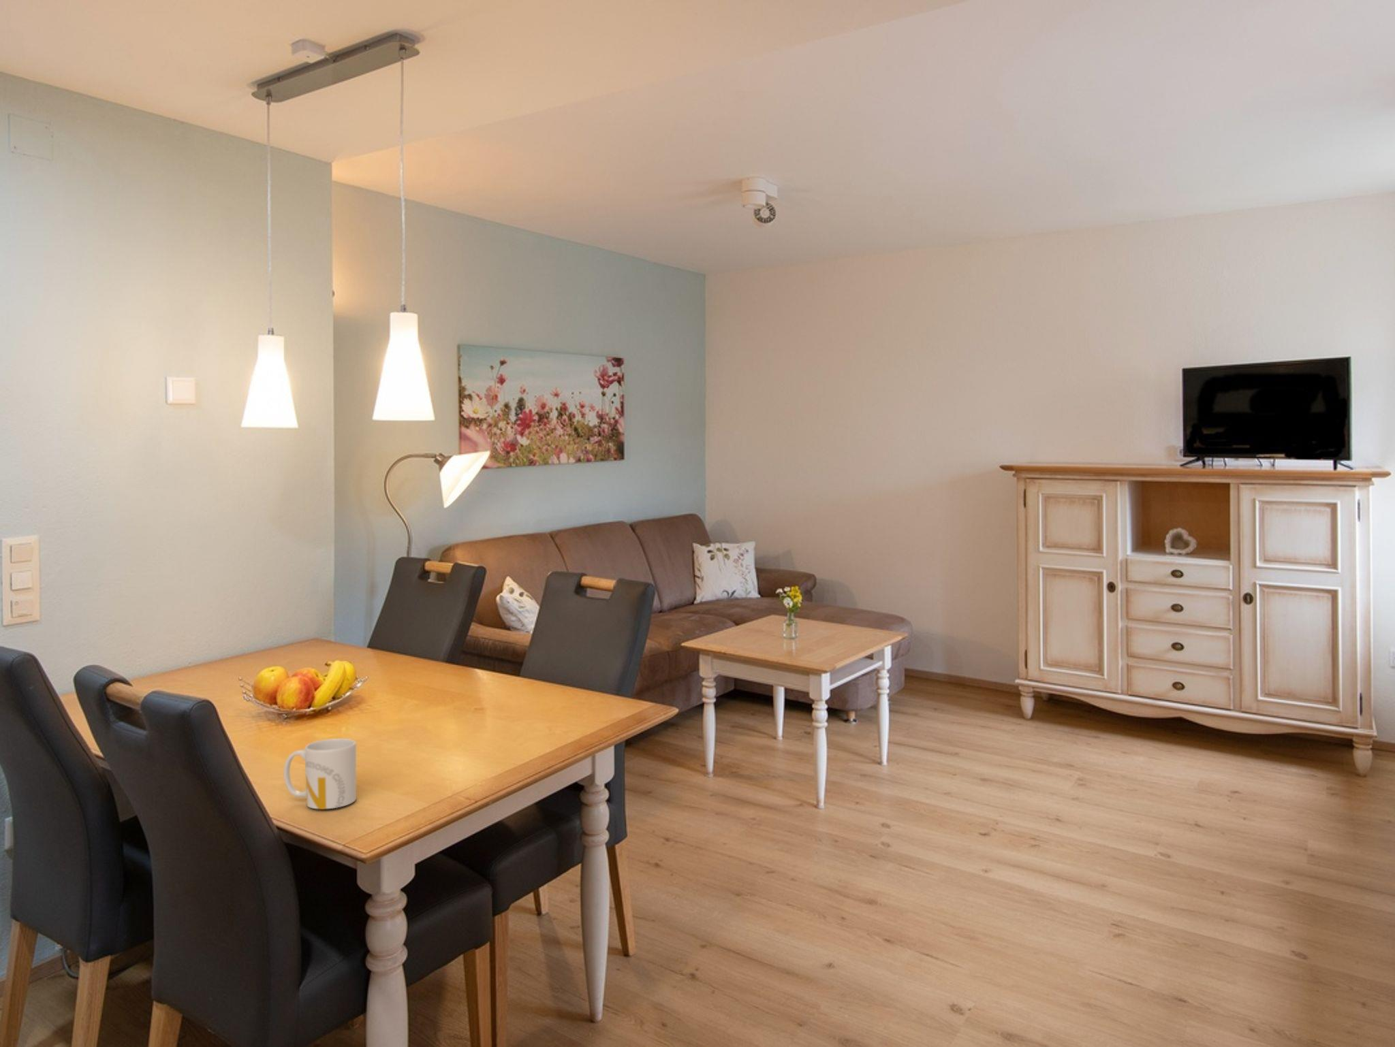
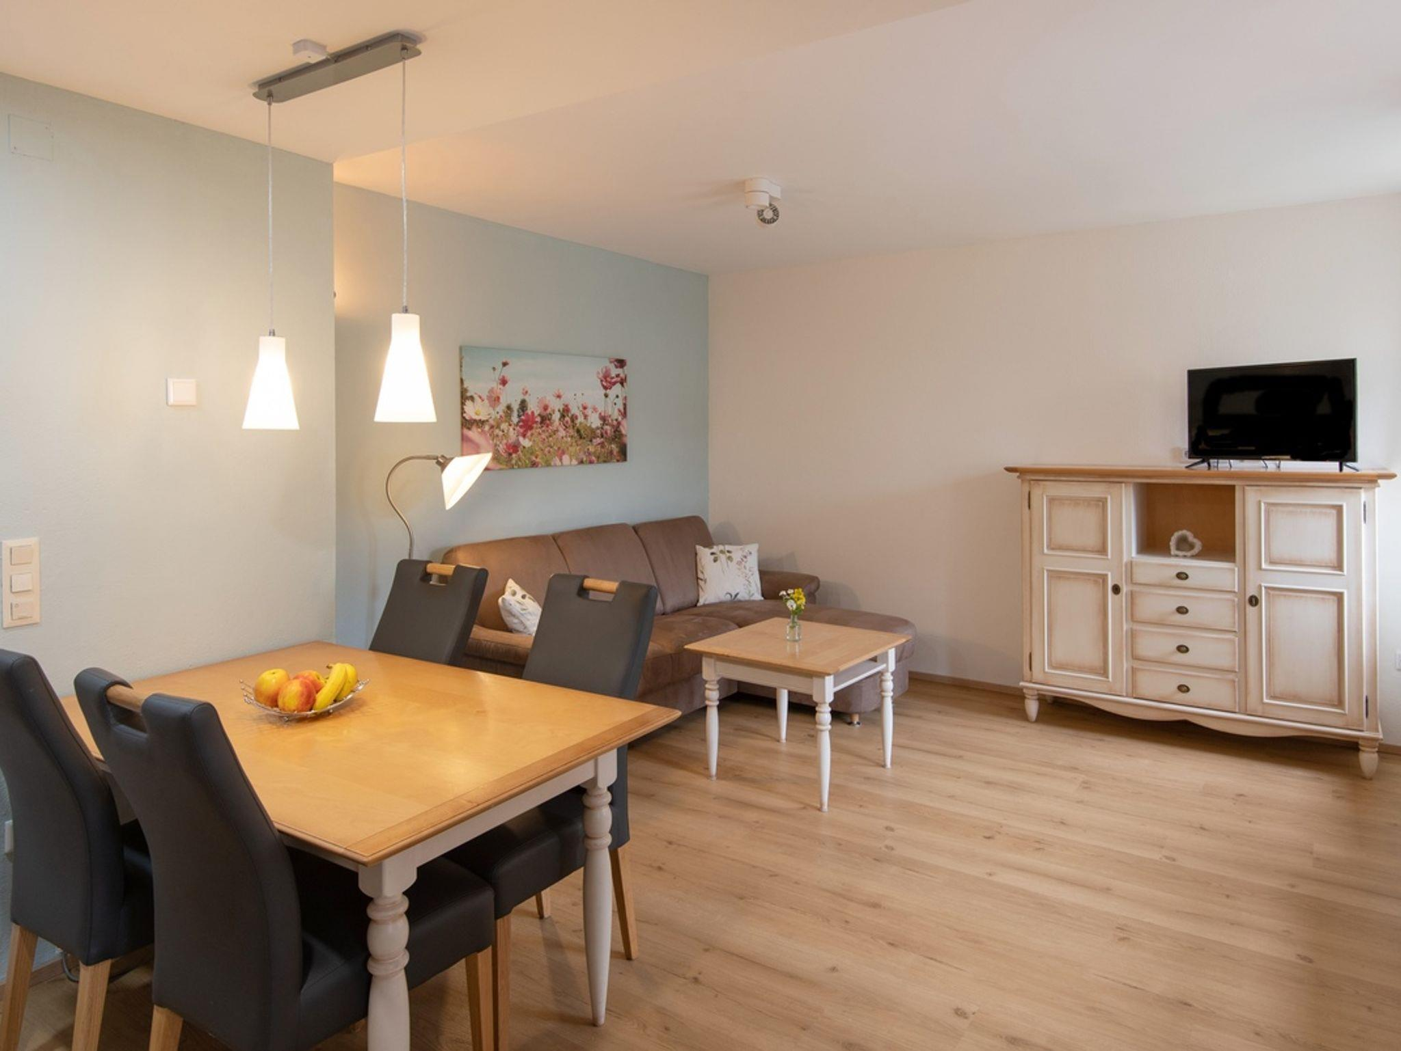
- mug [284,738,356,811]
